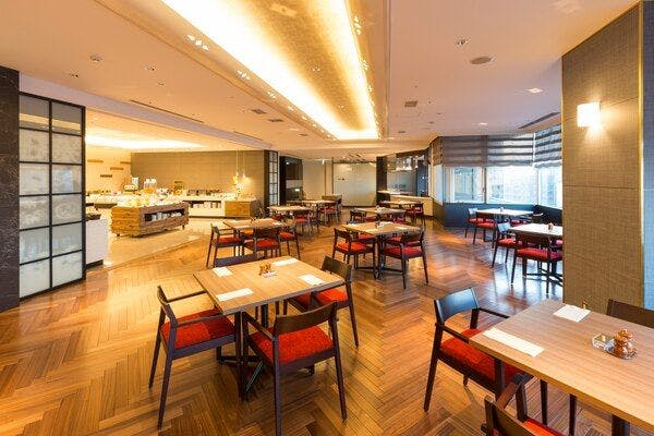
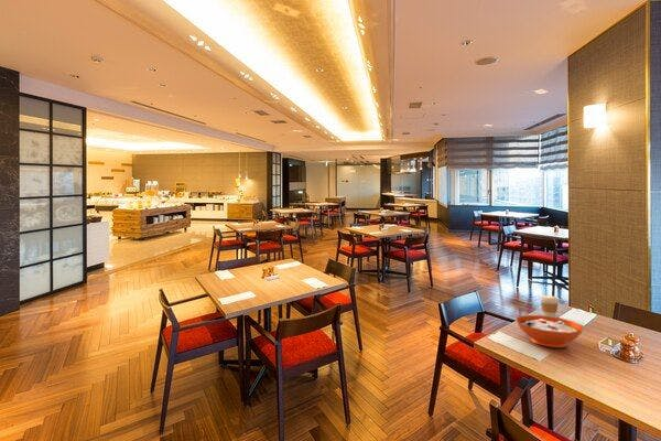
+ coffee cup [540,294,560,318]
+ decorative bowl [516,314,584,348]
